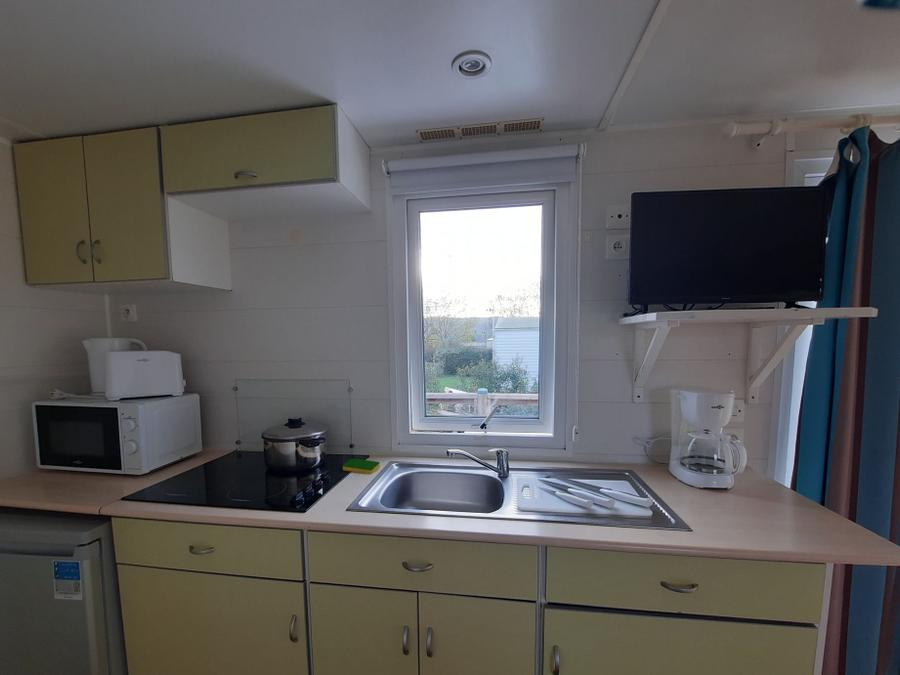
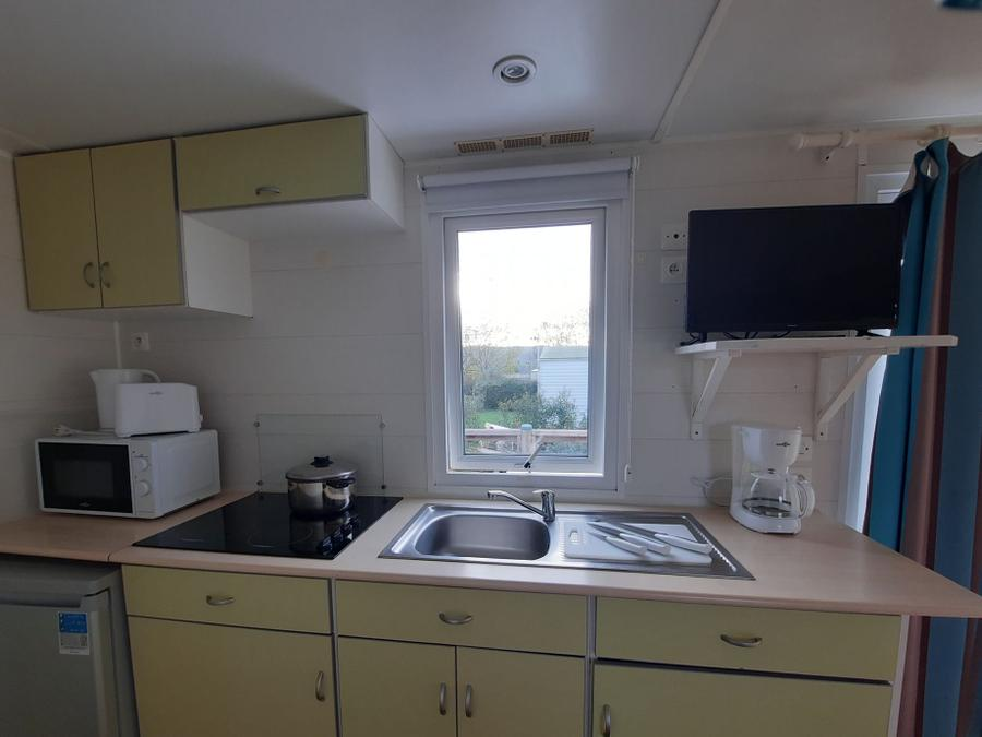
- dish sponge [342,457,381,475]
